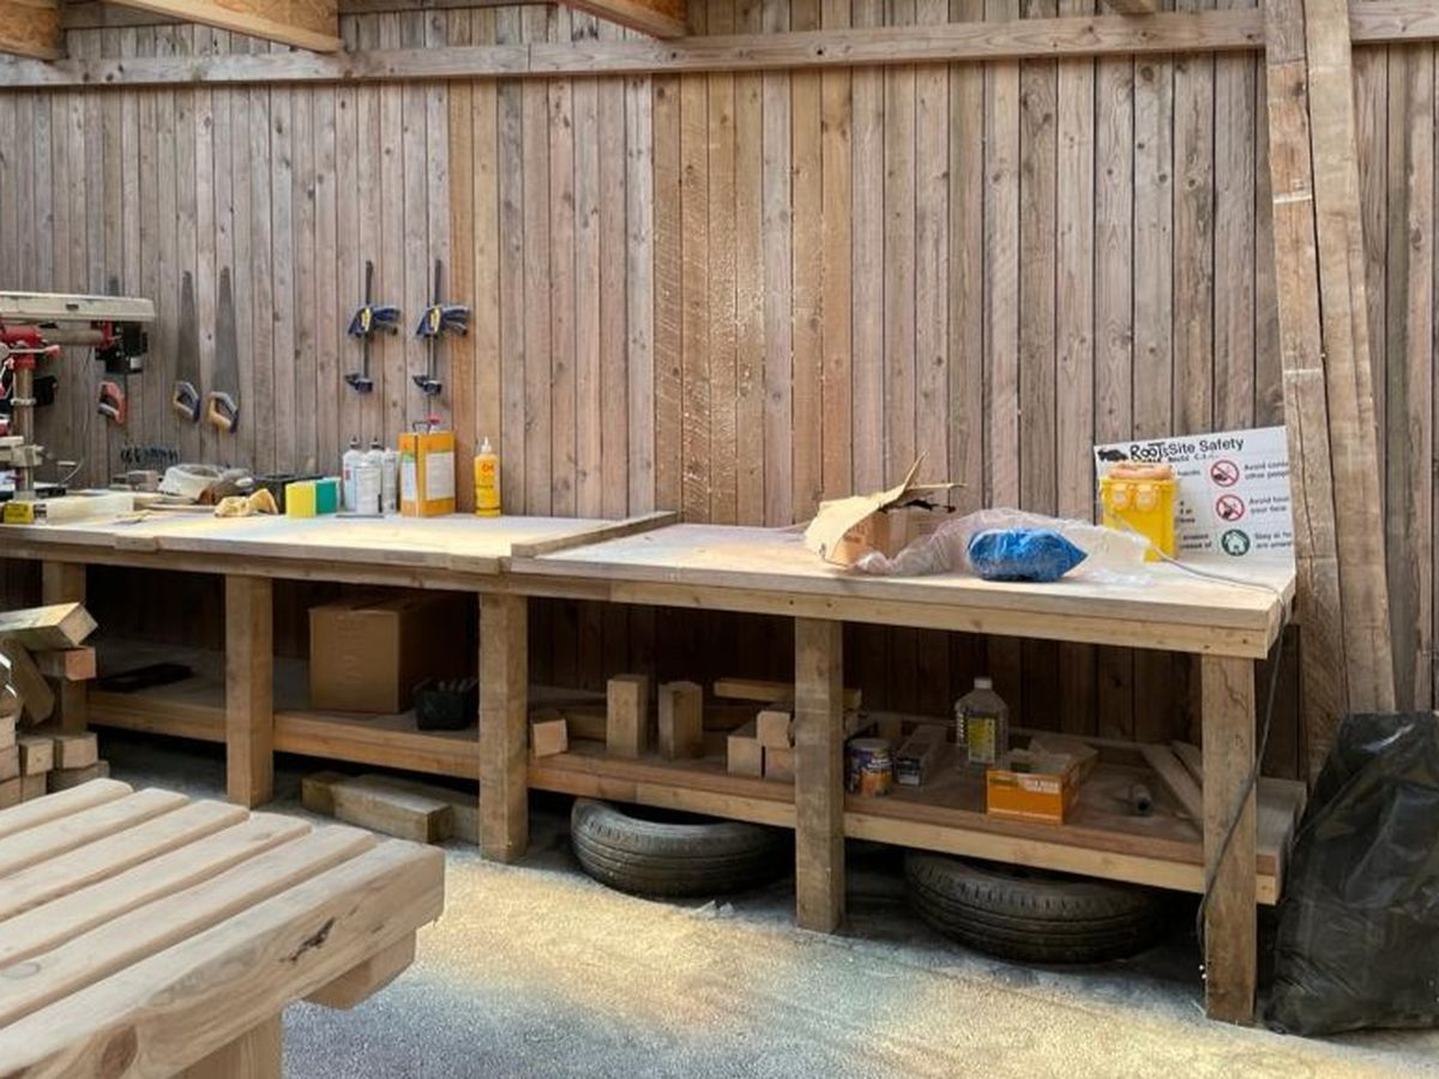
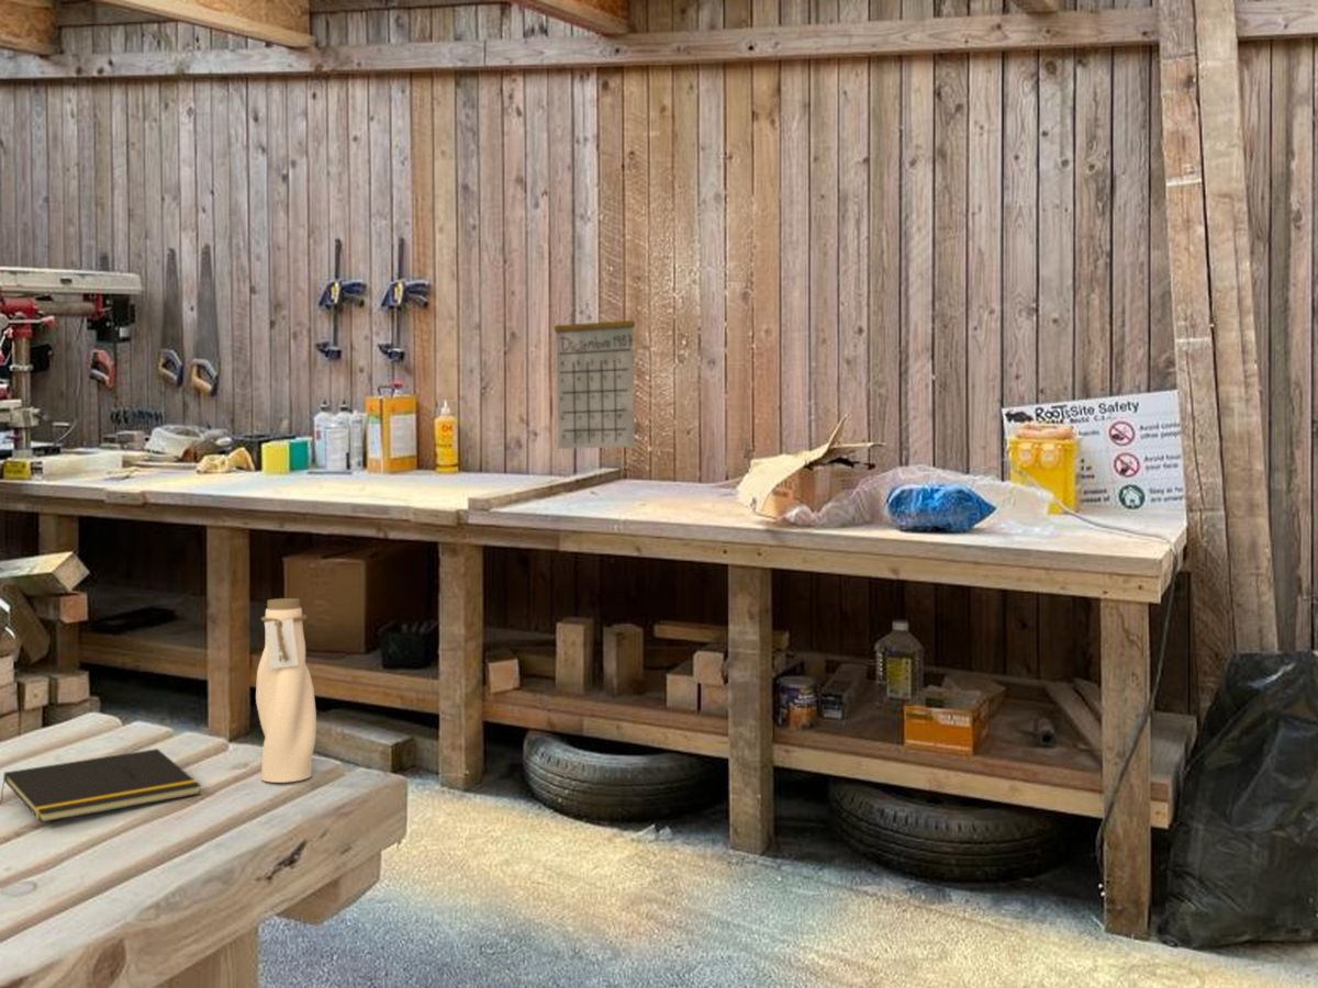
+ water bottle [255,597,317,784]
+ notepad [0,748,202,823]
+ calendar [554,294,636,450]
